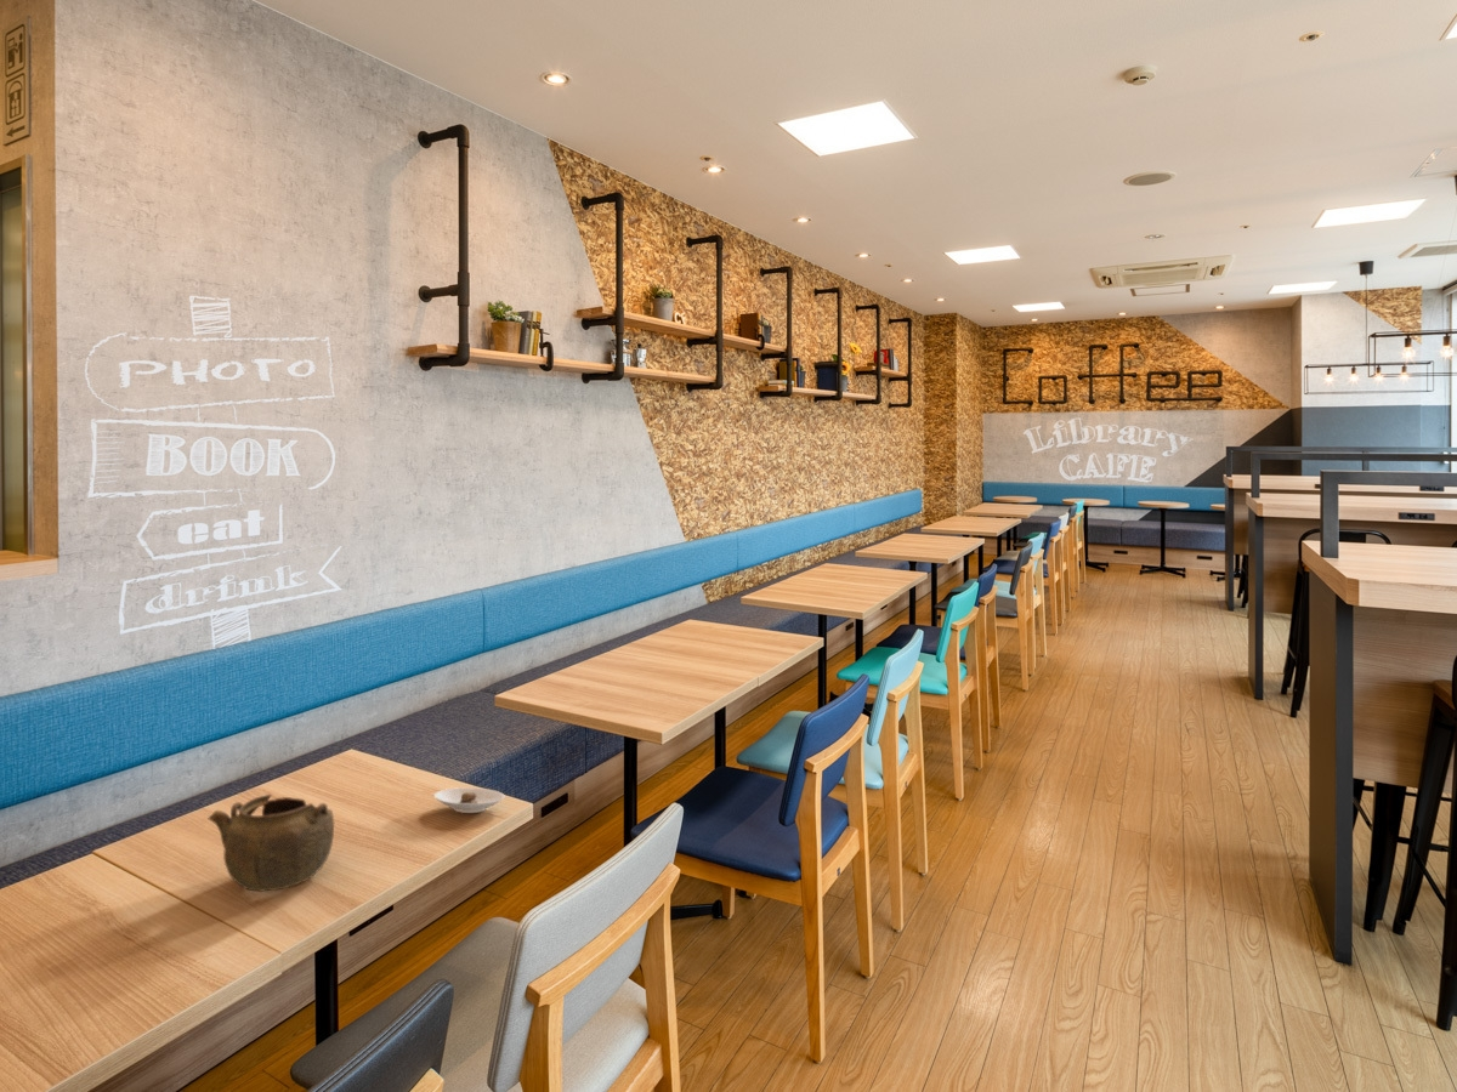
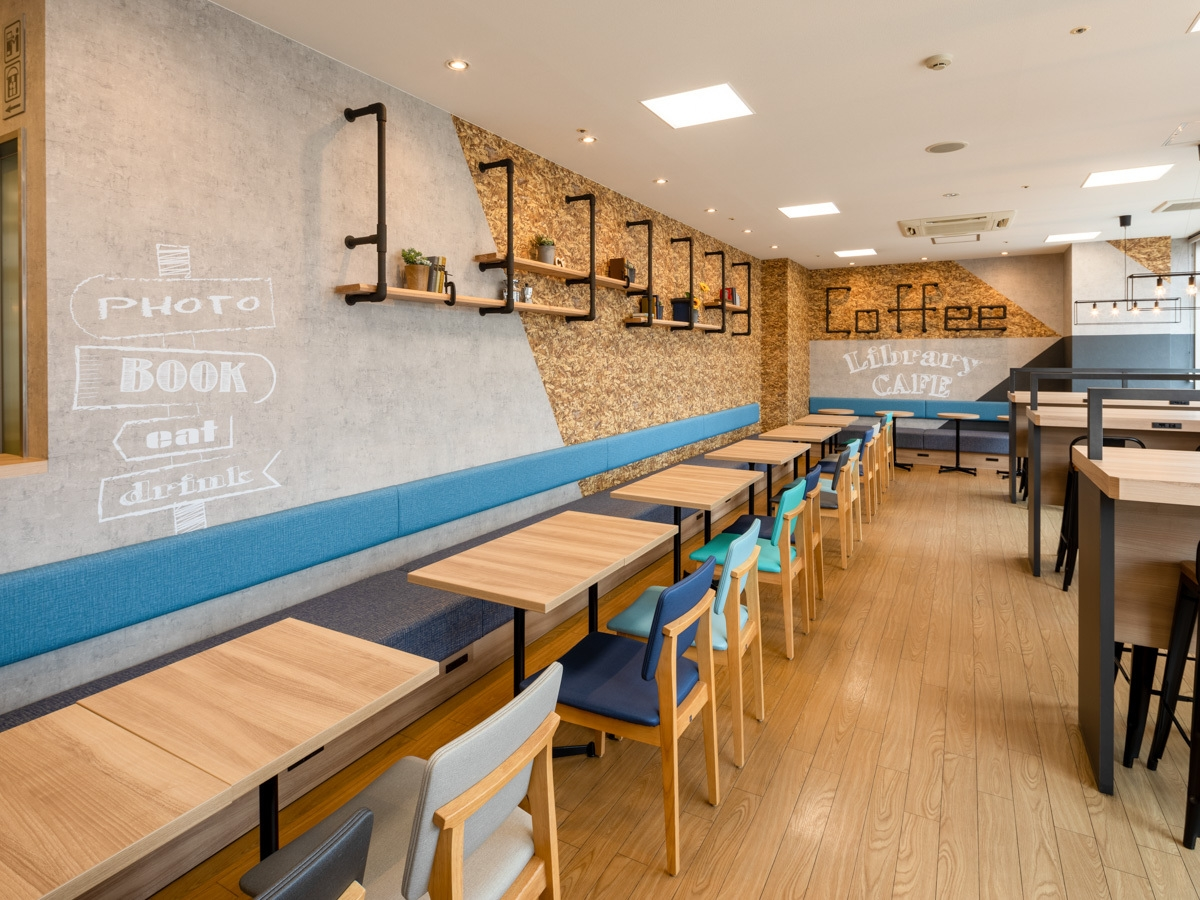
- teapot [208,794,335,893]
- saucer [432,786,505,814]
